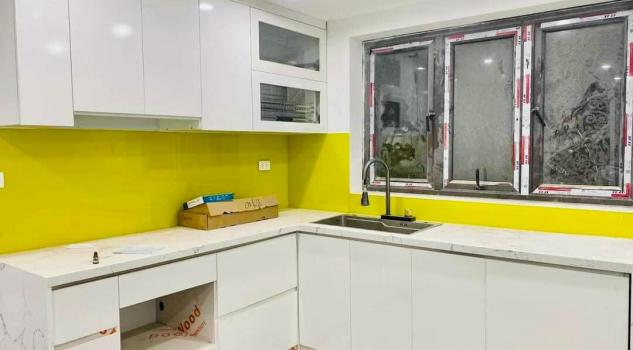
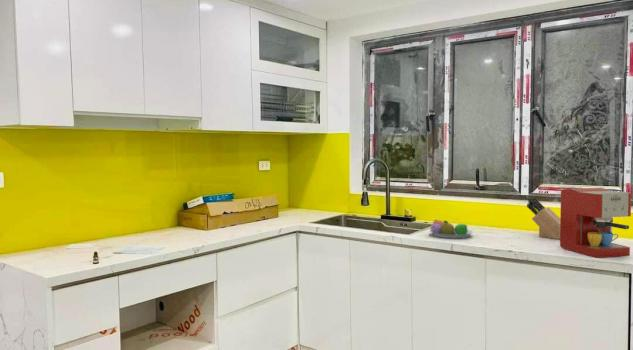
+ fruit bowl [428,219,474,239]
+ coffee maker [559,187,632,259]
+ knife block [526,196,560,240]
